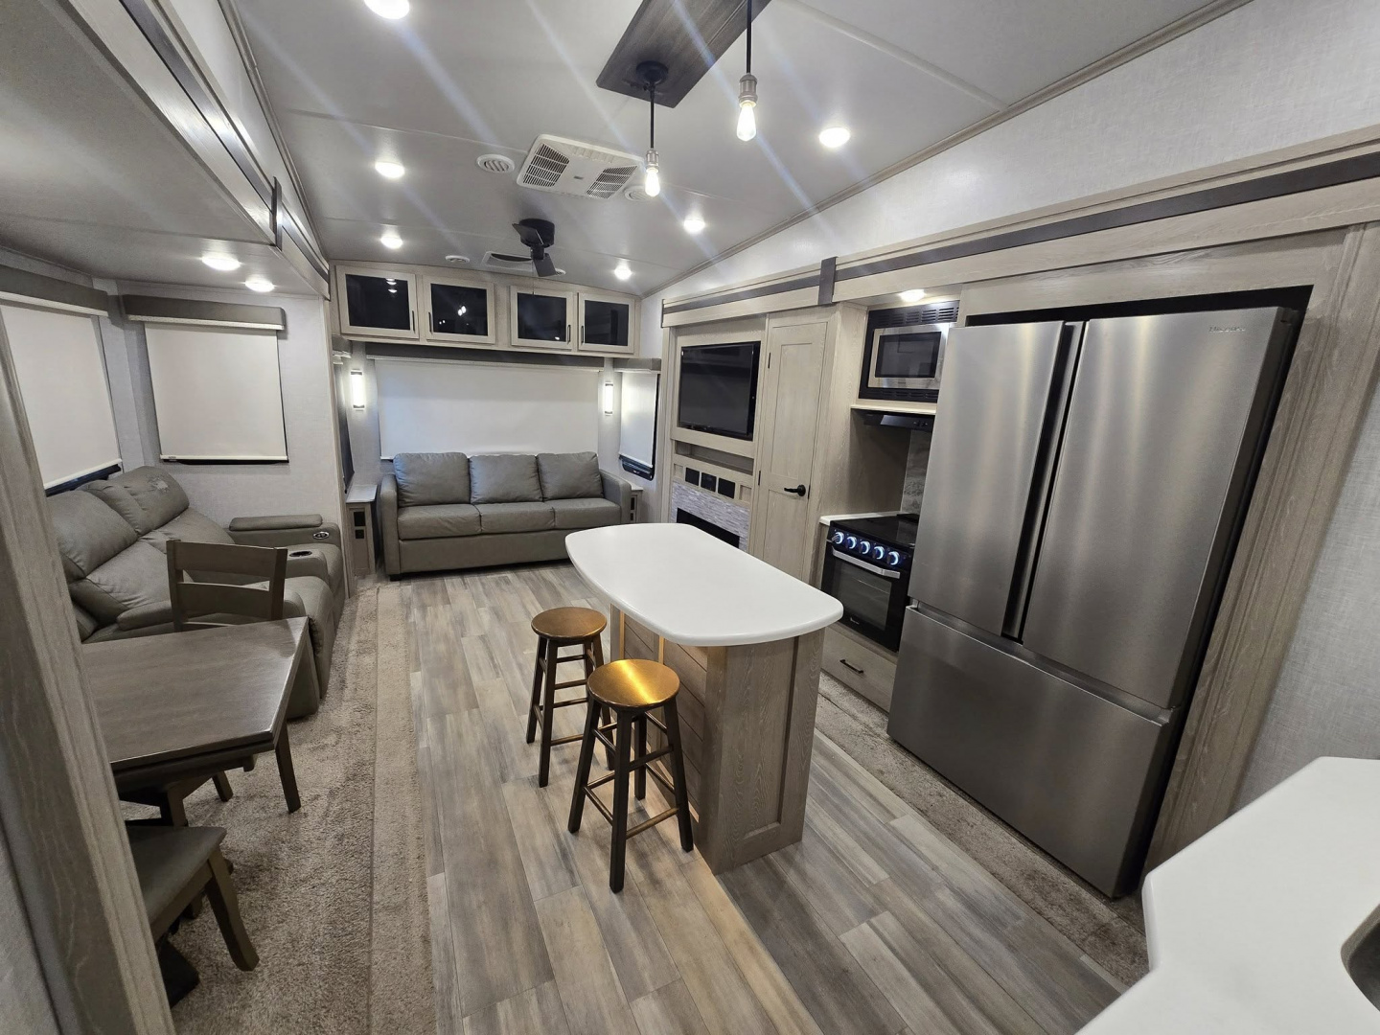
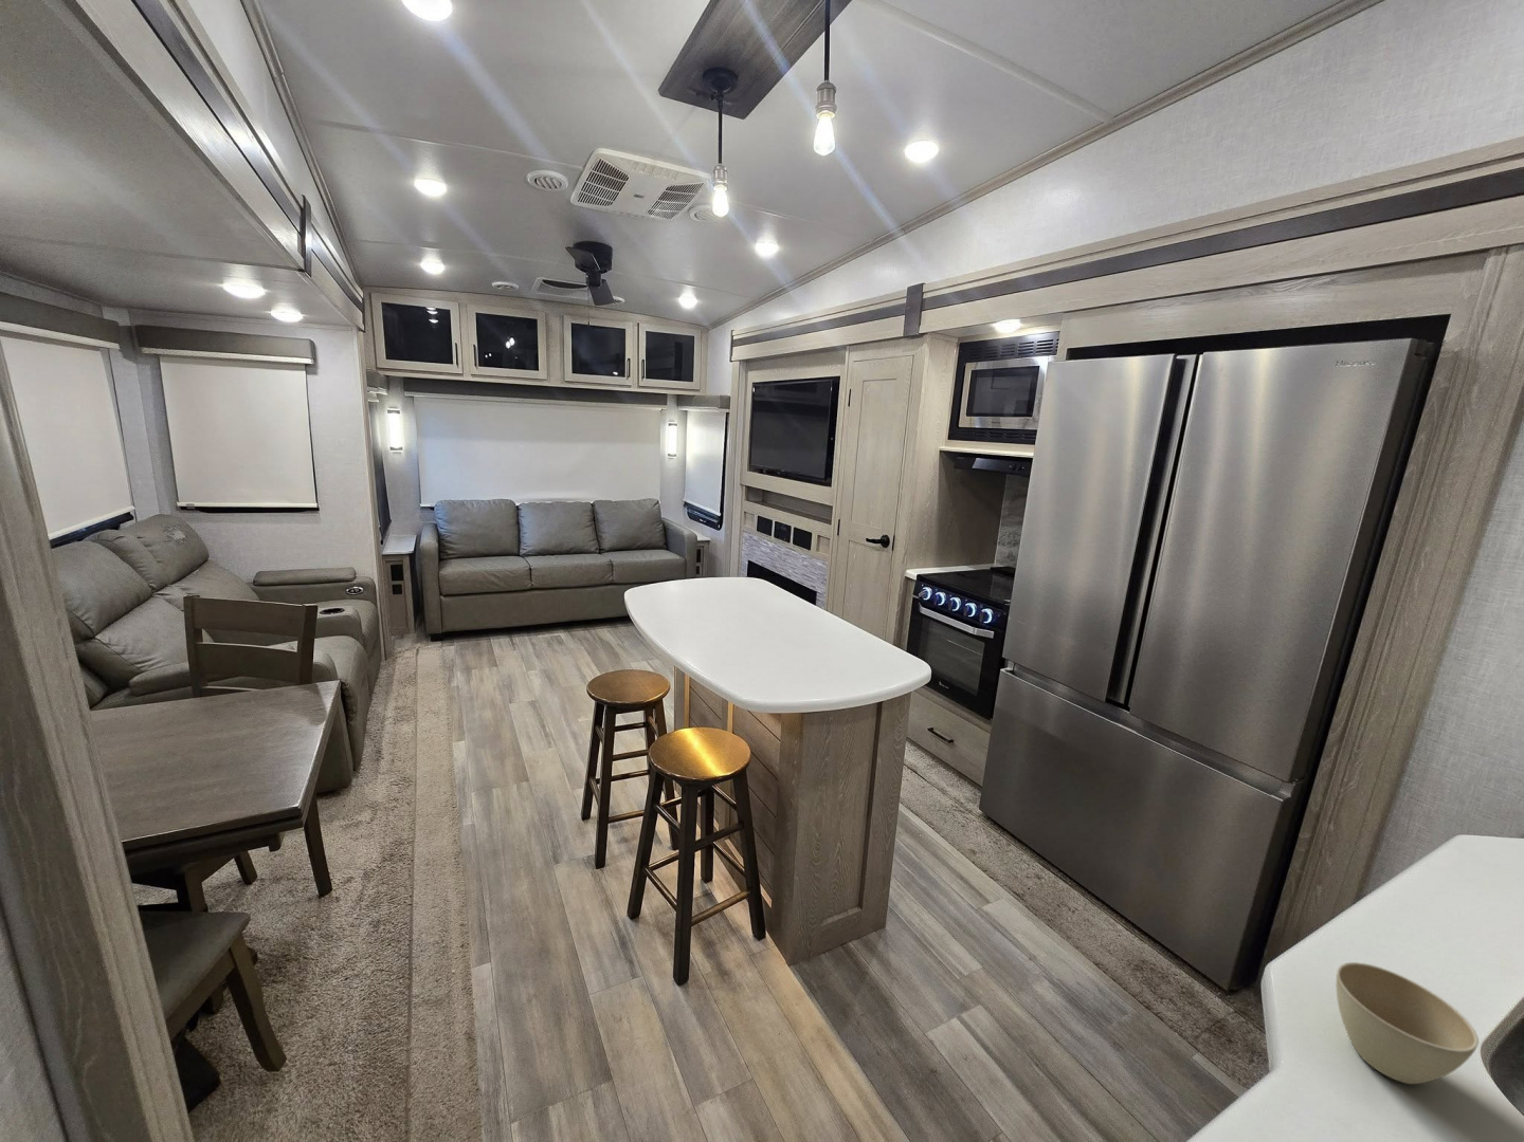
+ flower pot [1336,961,1480,1084]
